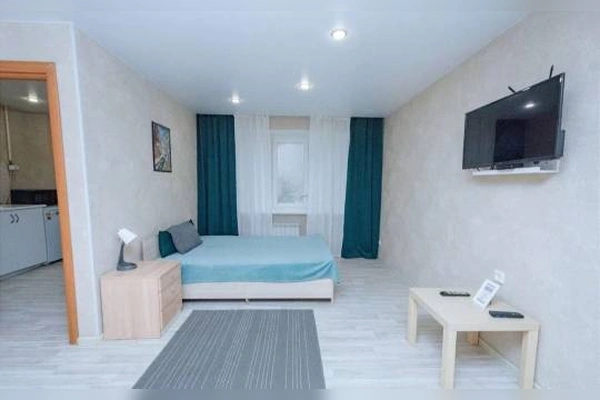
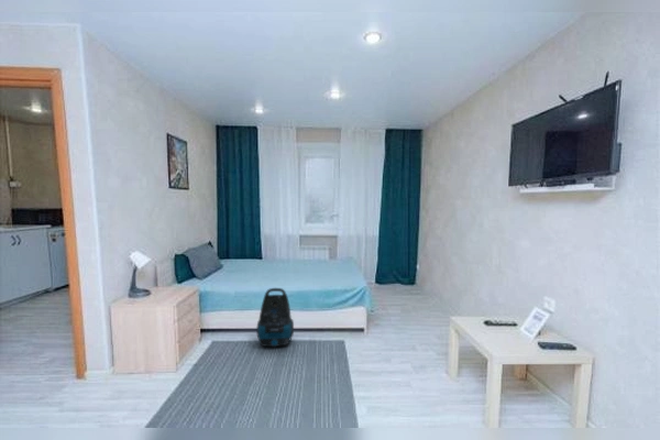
+ vacuum cleaner [255,287,295,349]
